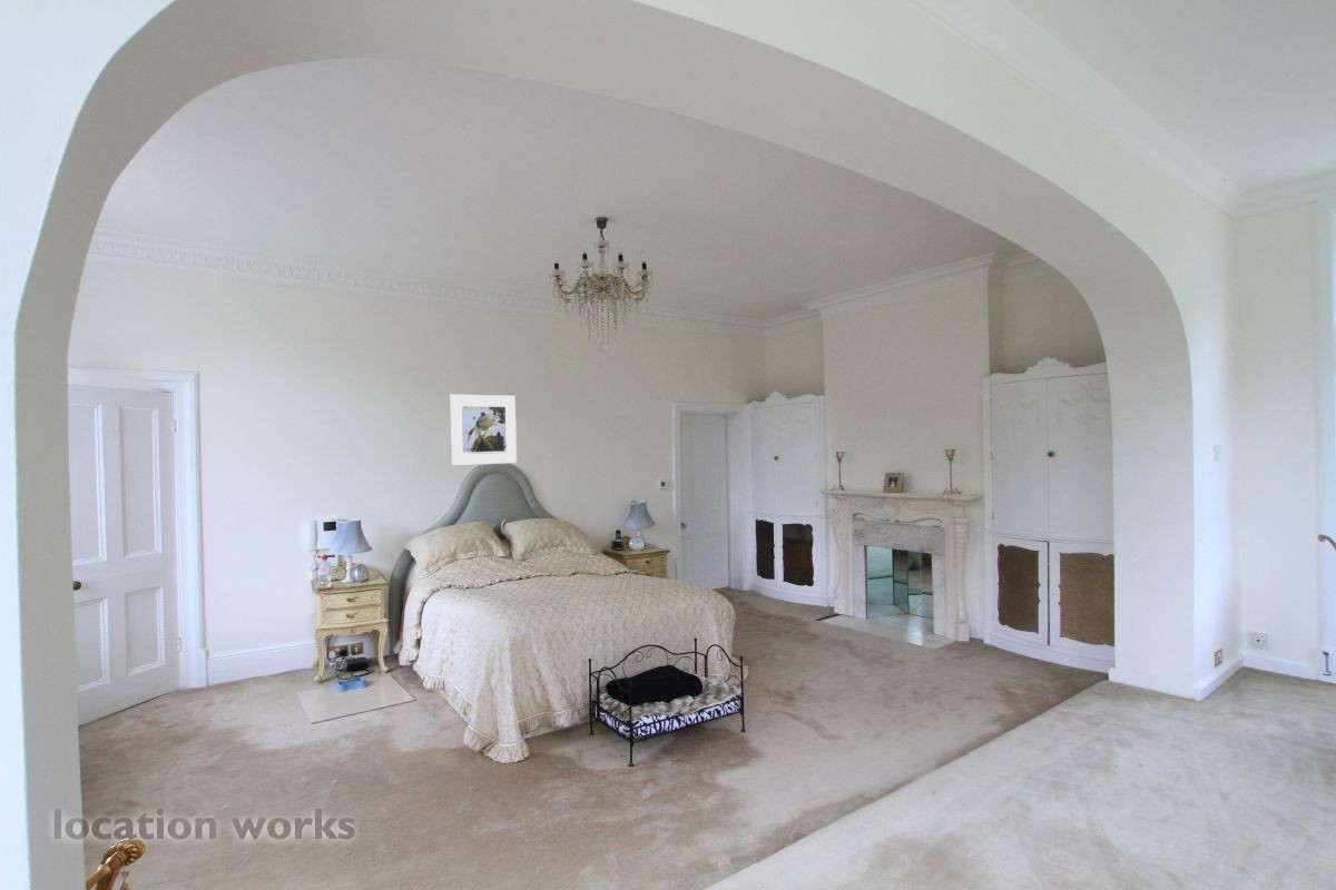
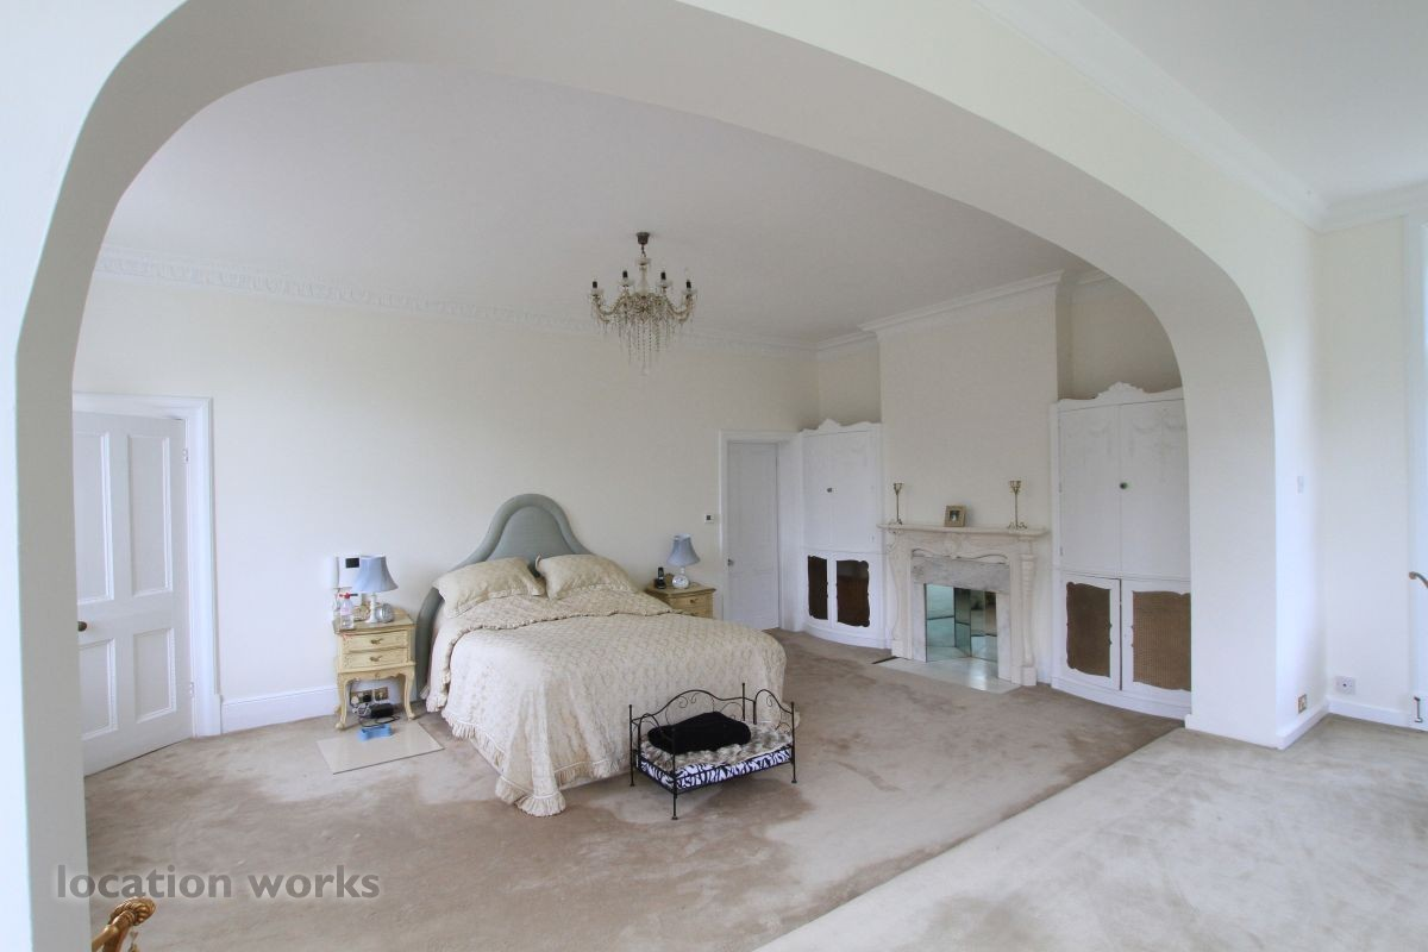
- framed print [449,393,518,466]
